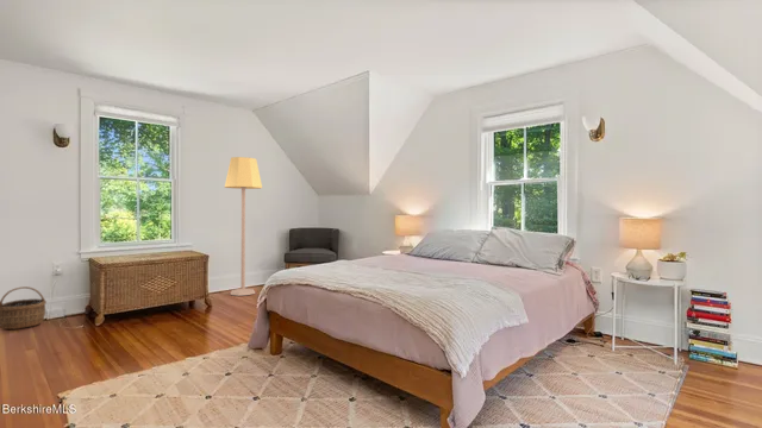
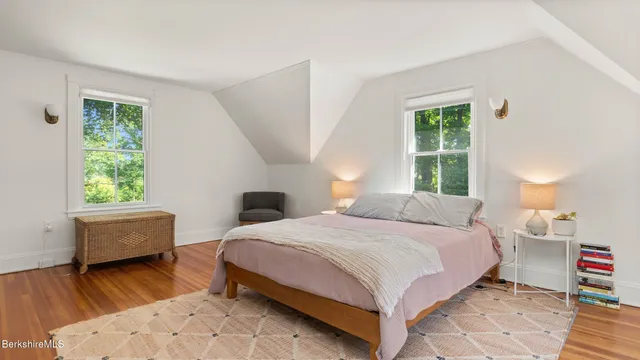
- lamp [224,156,263,297]
- wicker basket [0,285,48,331]
